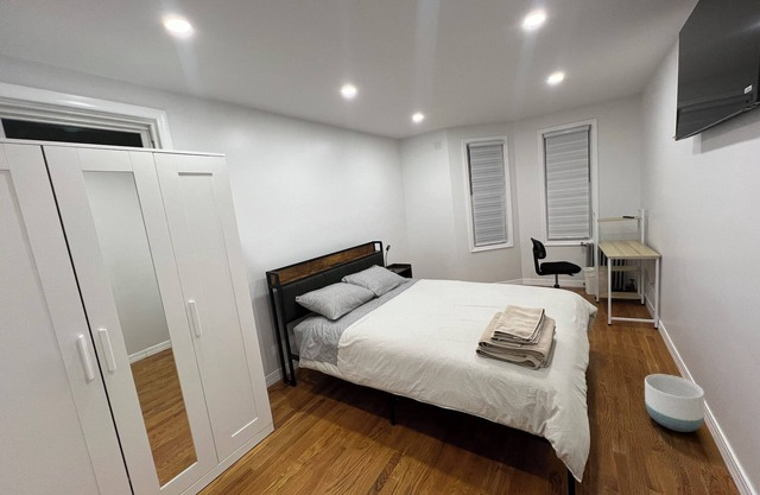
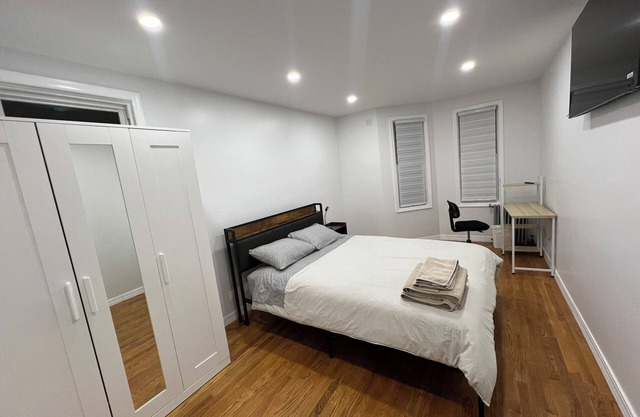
- planter [644,373,705,433]
